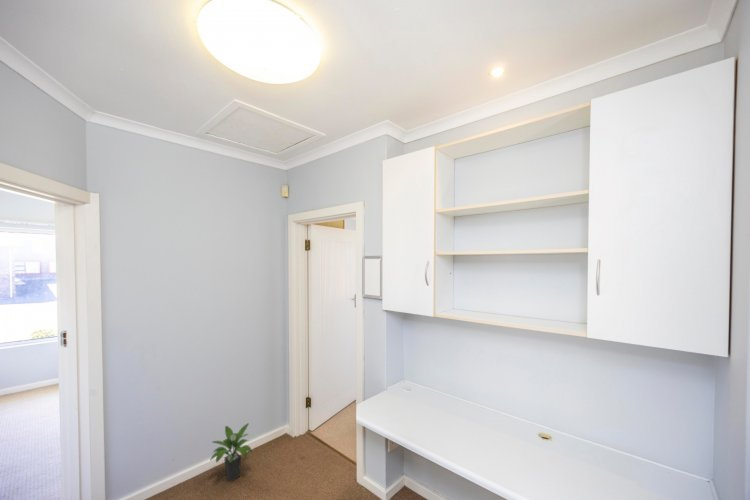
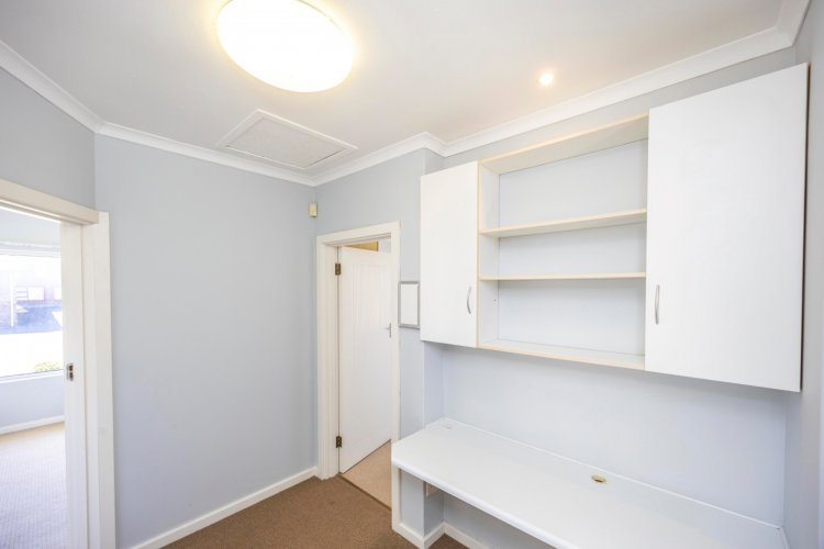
- potted plant [209,422,253,483]
